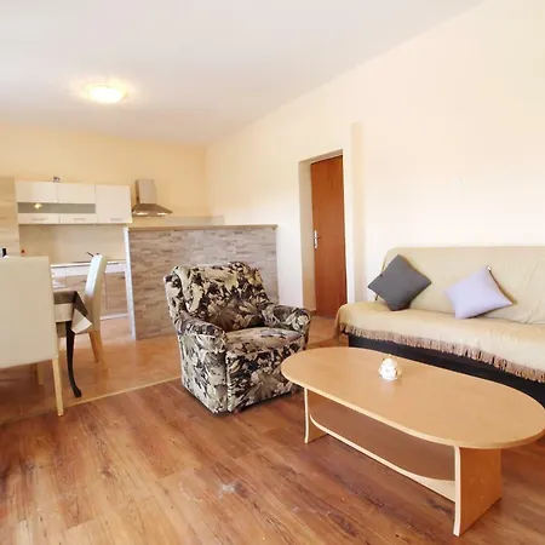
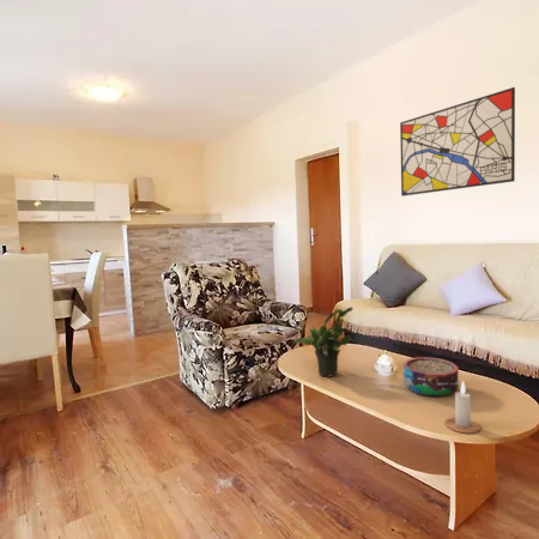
+ candle [444,380,482,435]
+ bowl [402,356,460,398]
+ potted plant [292,305,353,377]
+ wall art [399,86,516,198]
